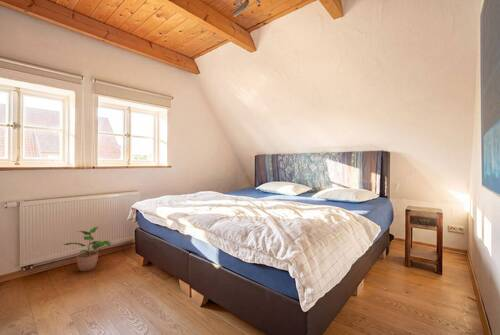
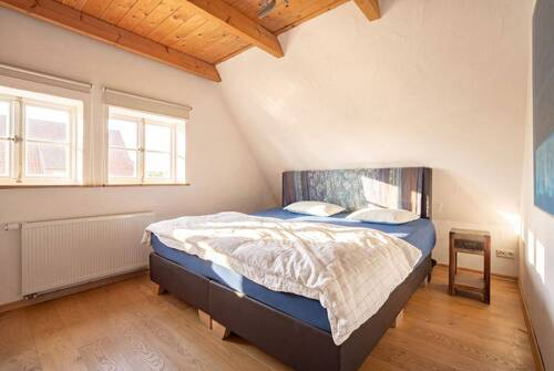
- potted plant [62,226,112,272]
